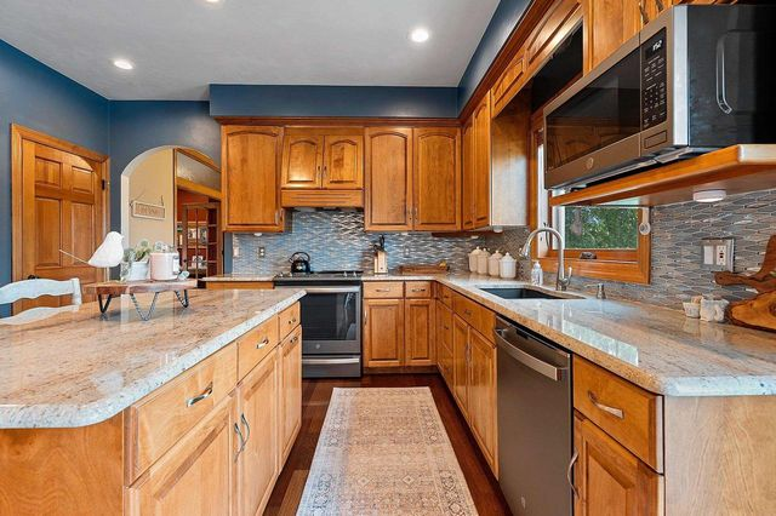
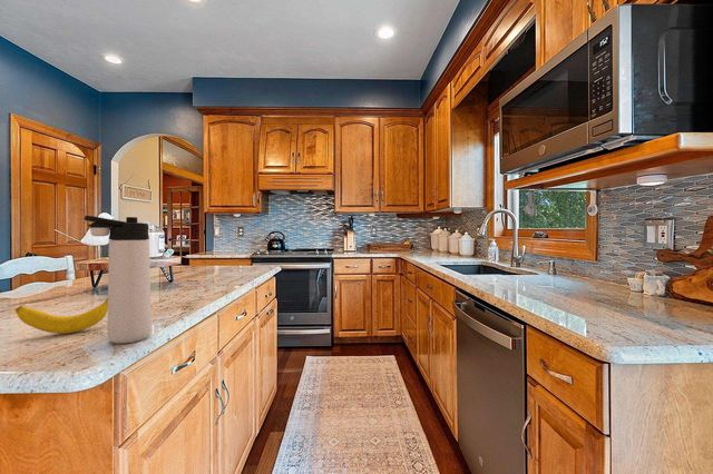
+ banana [14,297,108,335]
+ thermos bottle [84,215,153,345]
